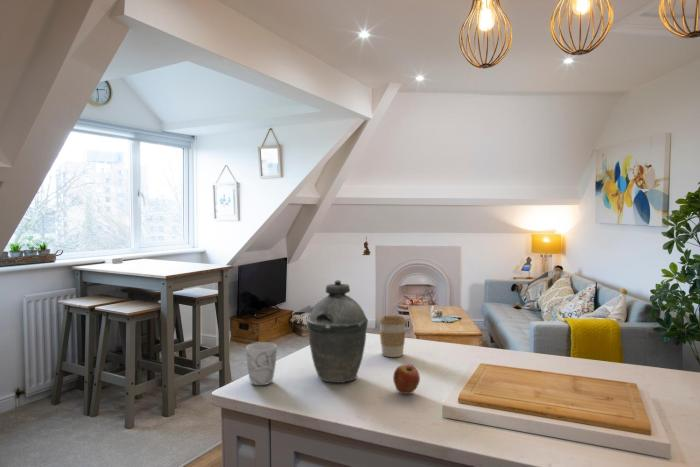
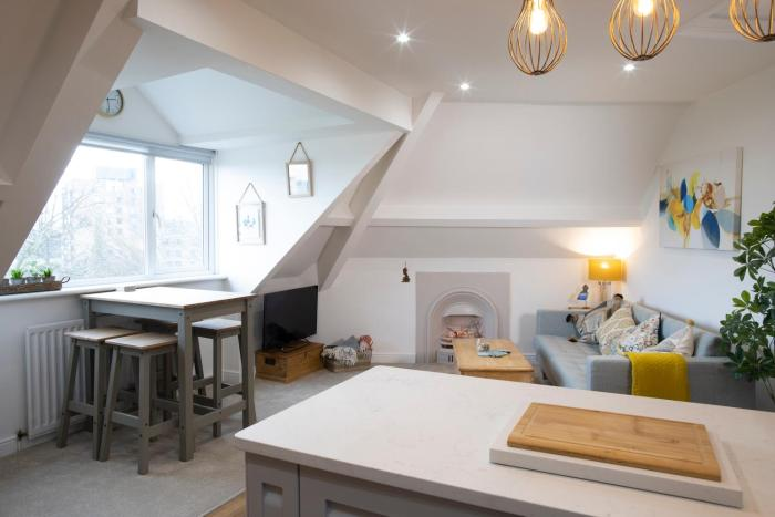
- fruit [392,363,421,395]
- mug [245,341,278,386]
- coffee cup [378,315,408,358]
- kettle [306,279,369,384]
